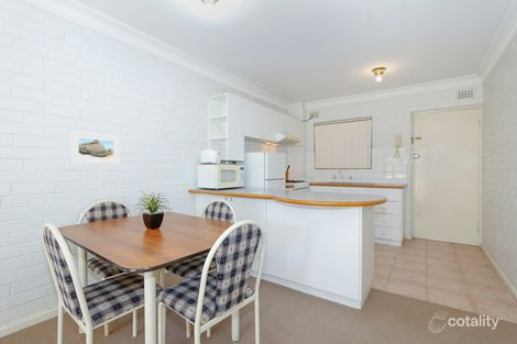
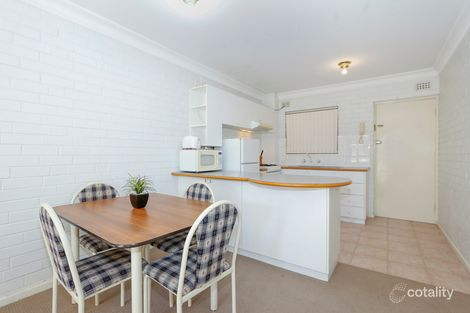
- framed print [69,130,121,165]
